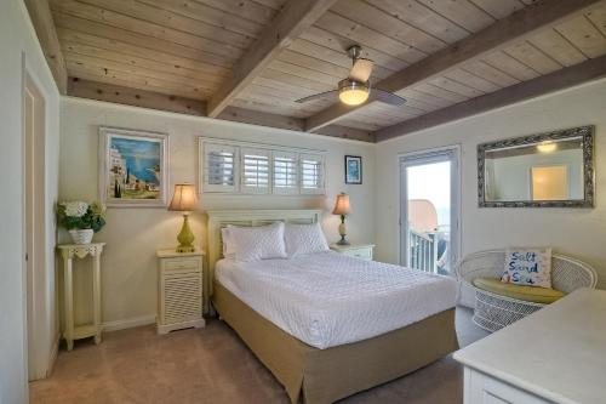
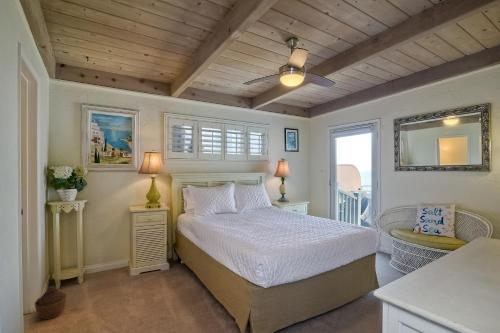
+ woven basket [34,285,67,320]
